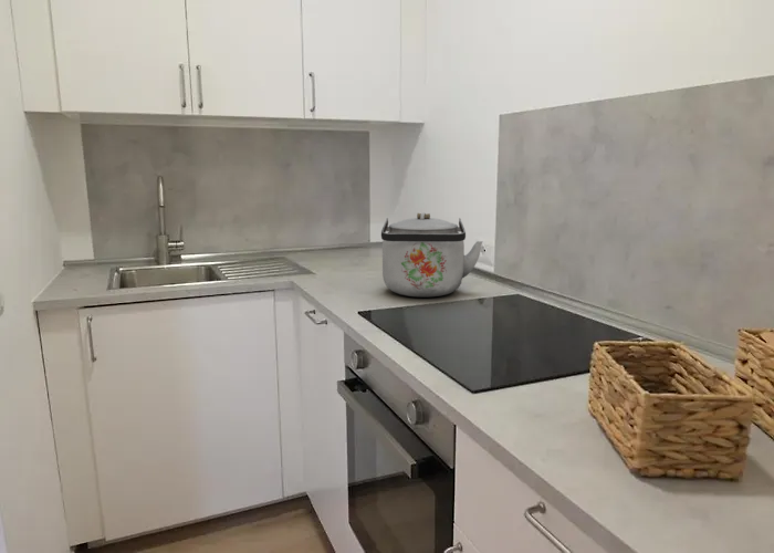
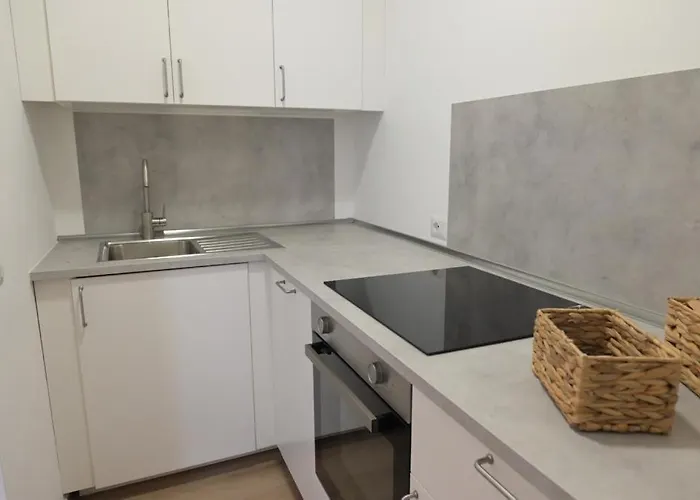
- kettle [380,211,484,298]
